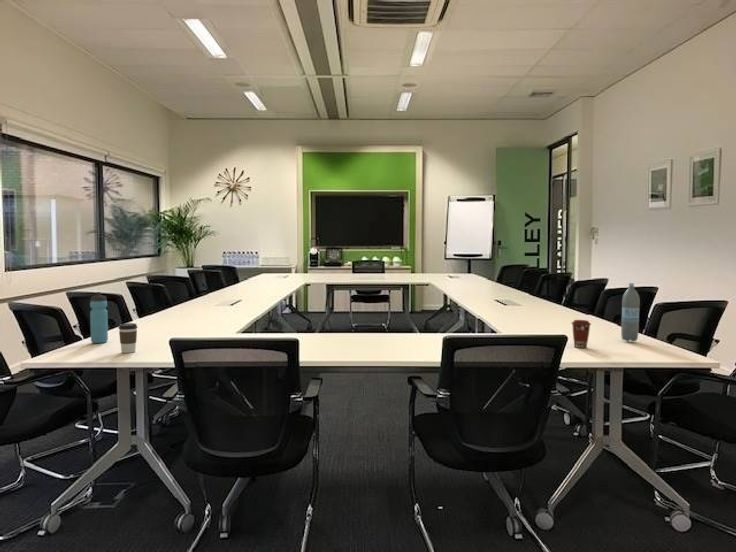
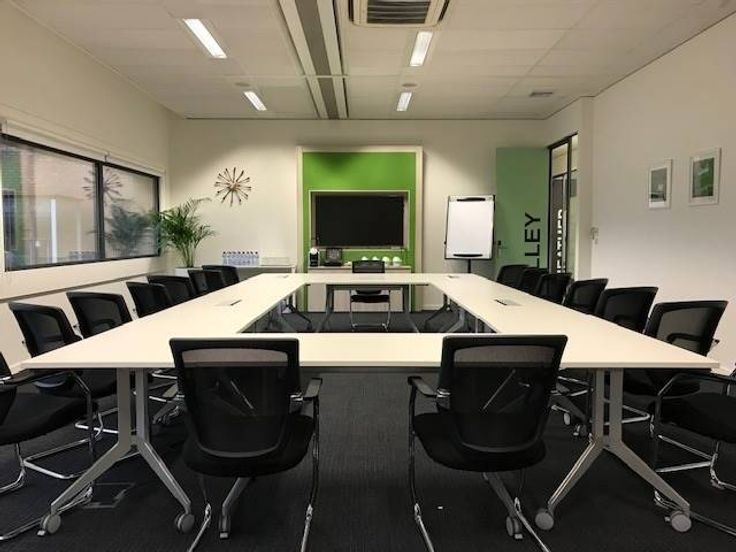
- water bottle [620,282,641,343]
- coffee cup [570,319,592,349]
- coffee cup [118,322,138,354]
- water bottle [89,291,109,344]
